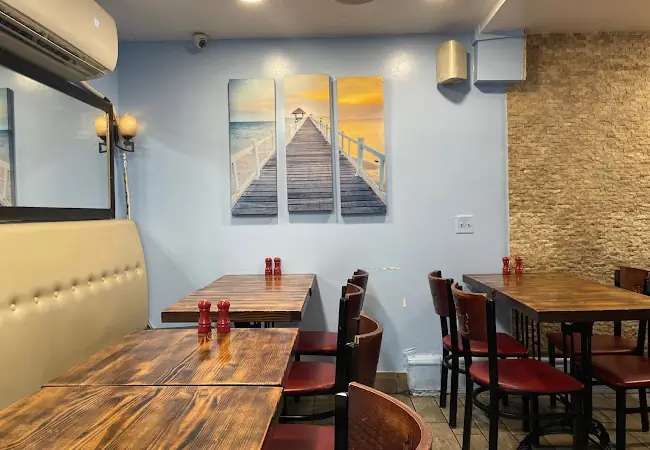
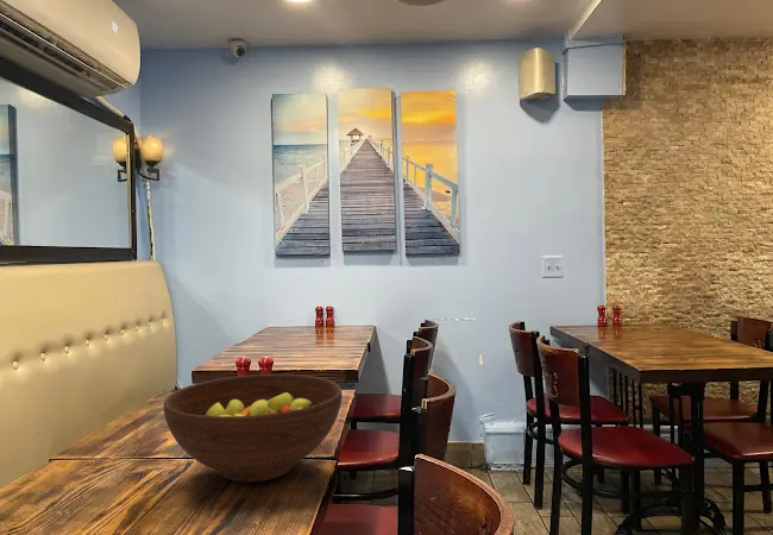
+ fruit bowl [163,373,344,484]
